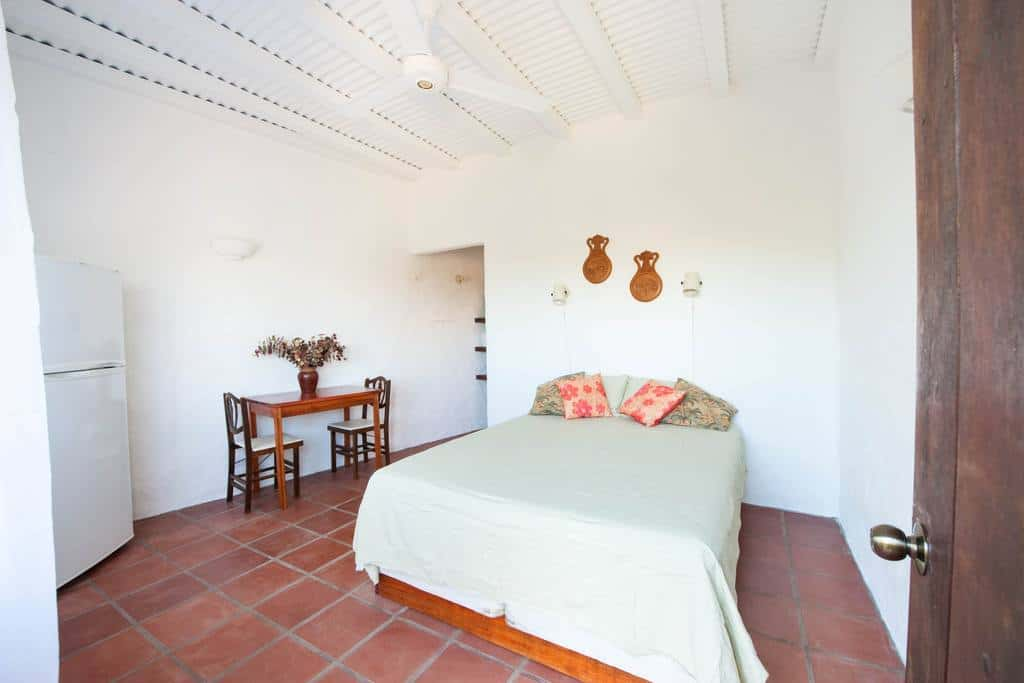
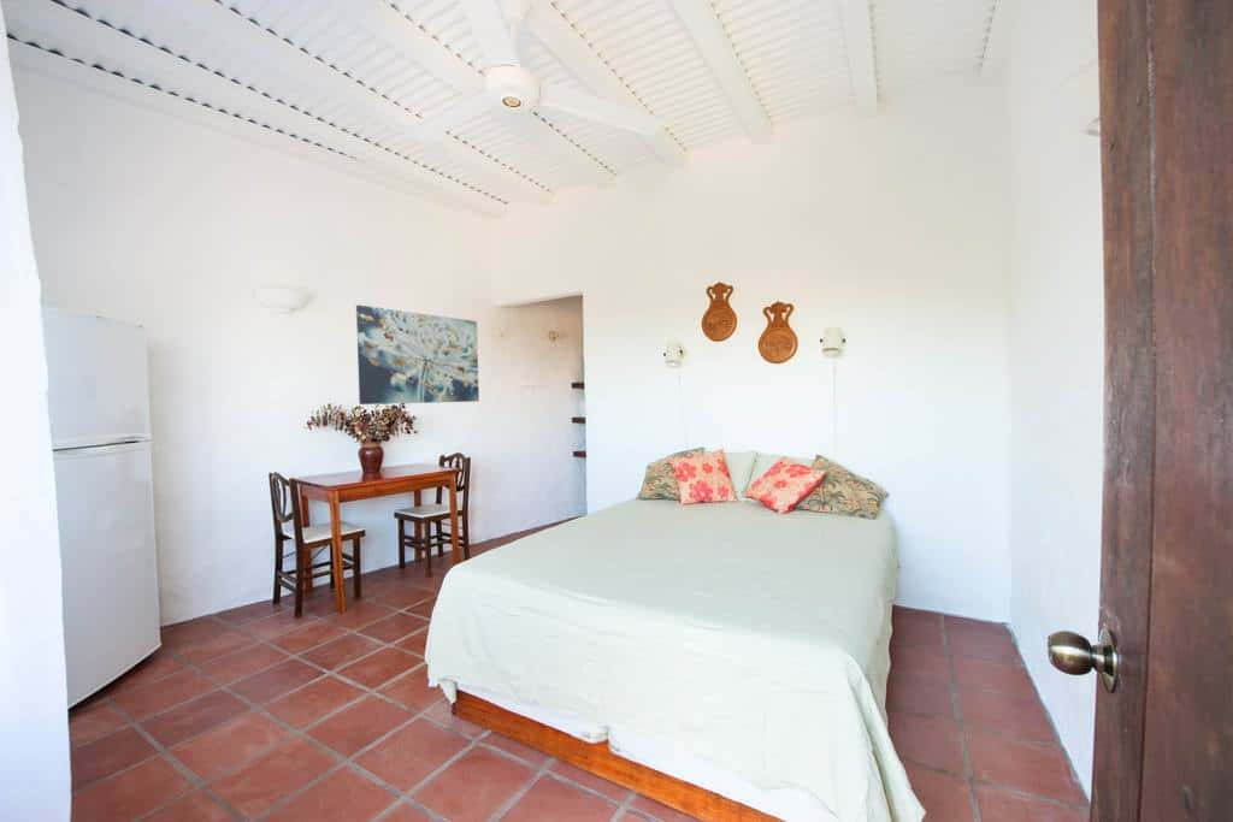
+ wall art [355,304,480,406]
